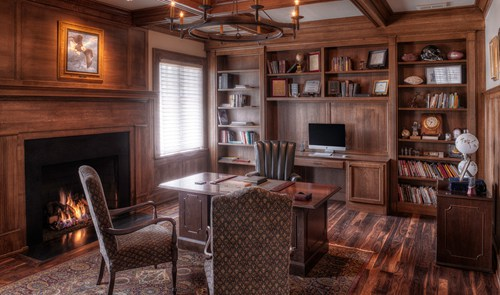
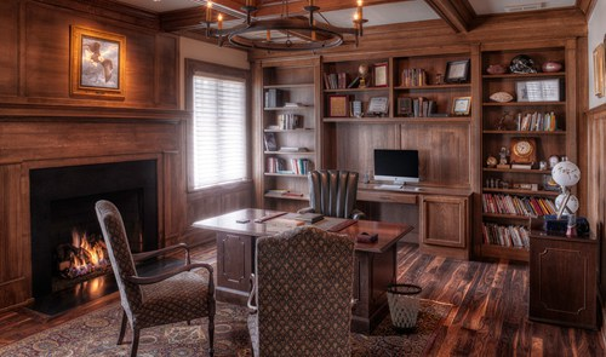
+ wastebasket [384,282,423,333]
